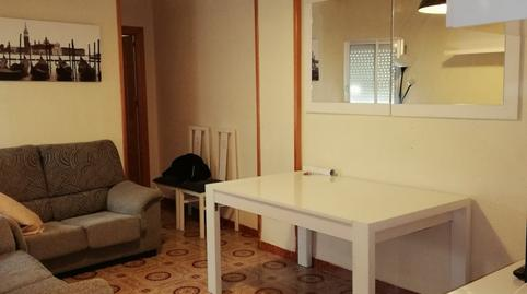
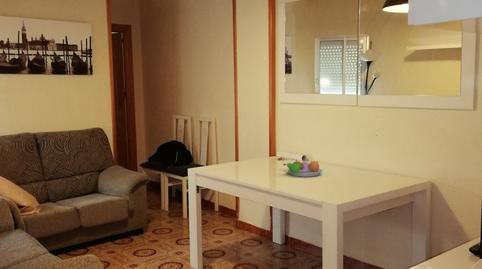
+ fruit bowl [282,158,324,177]
